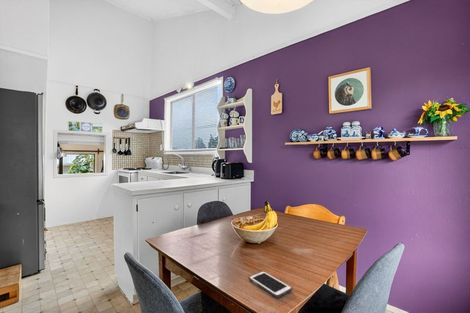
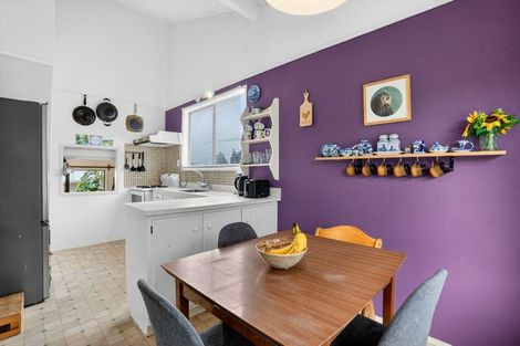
- cell phone [248,270,293,299]
